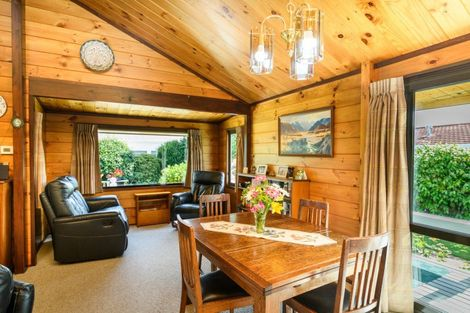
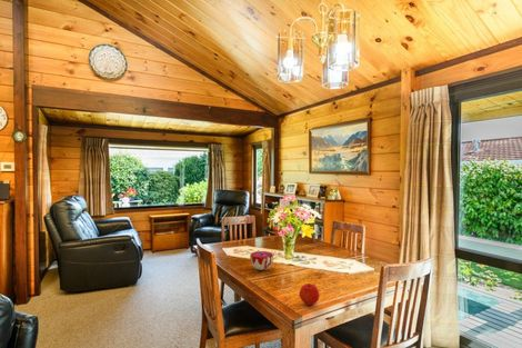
+ fruit [299,282,320,306]
+ decorative bowl [249,250,274,271]
